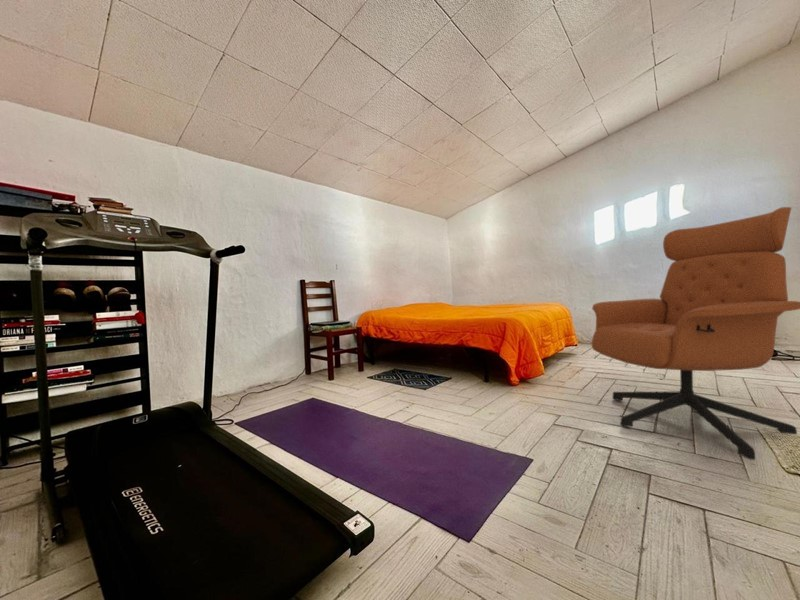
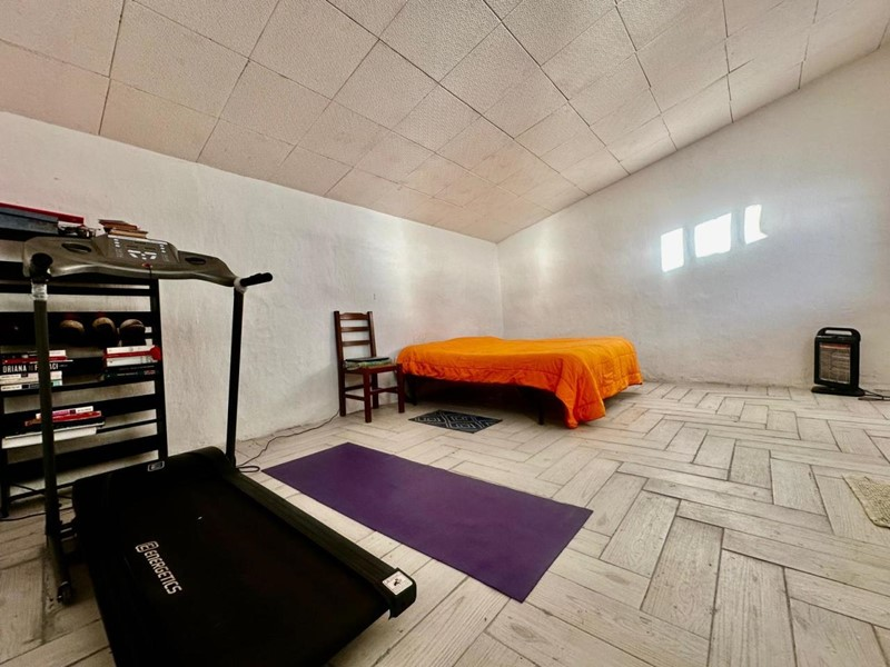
- armchair [591,206,800,461]
